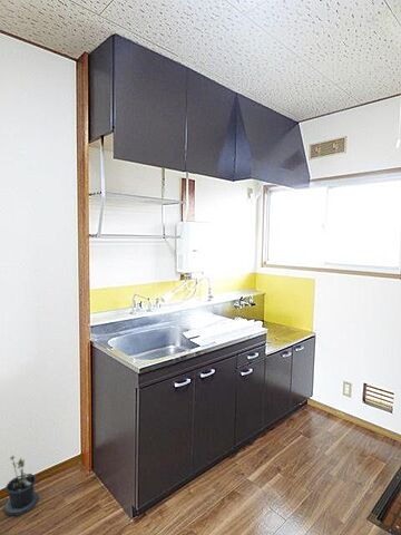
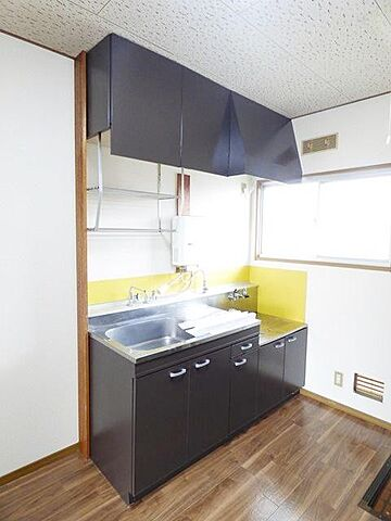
- potted plant [0,455,40,517]
